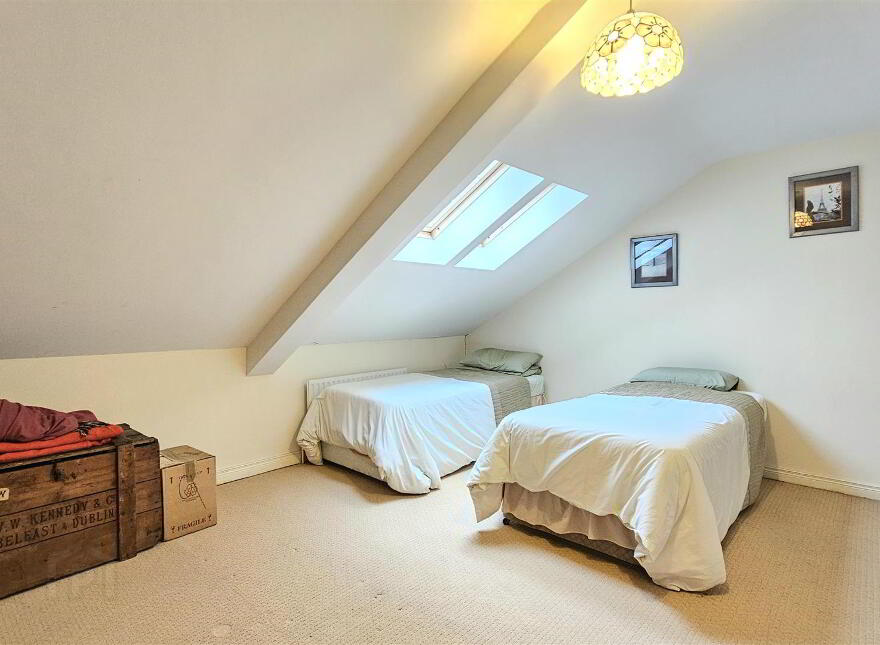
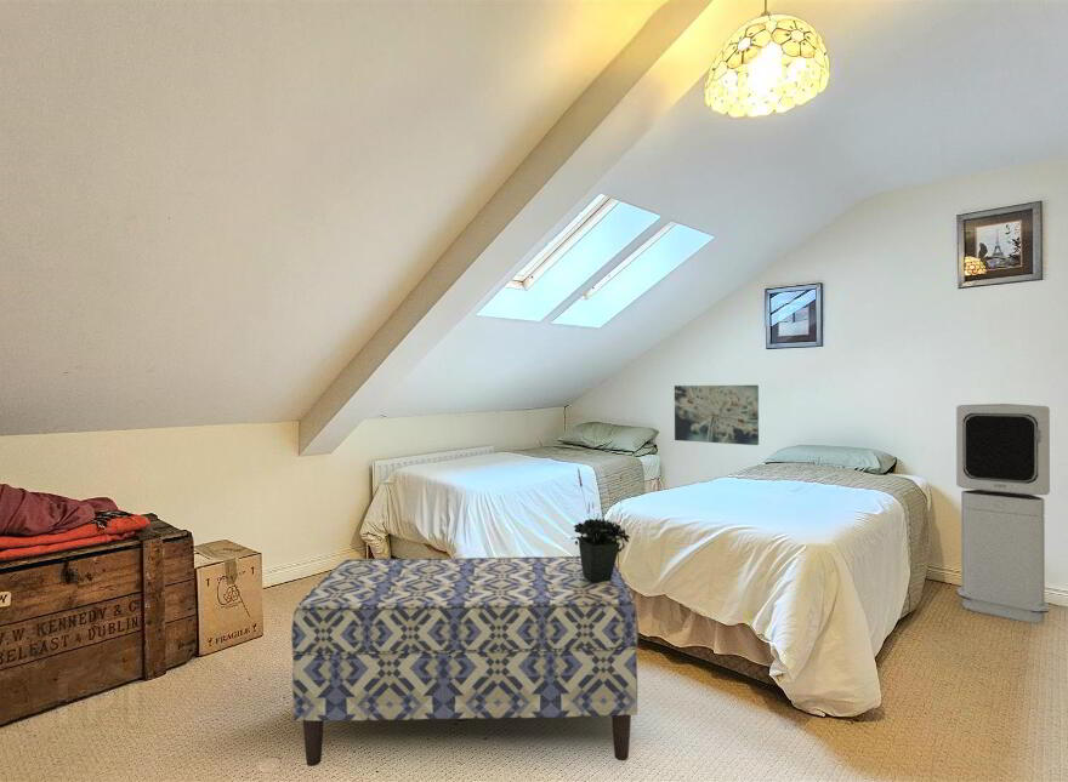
+ bench [290,555,640,767]
+ air purifier [955,403,1051,624]
+ wall art [674,384,760,446]
+ potted plant [569,467,631,582]
